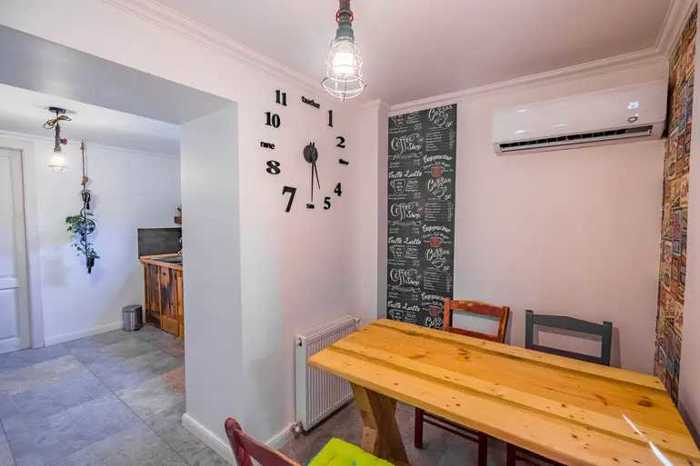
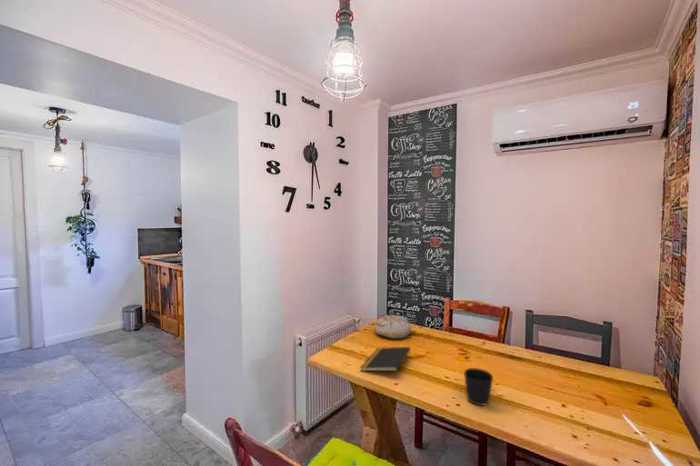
+ notepad [359,346,411,372]
+ cup [463,367,494,407]
+ bread [373,314,412,339]
